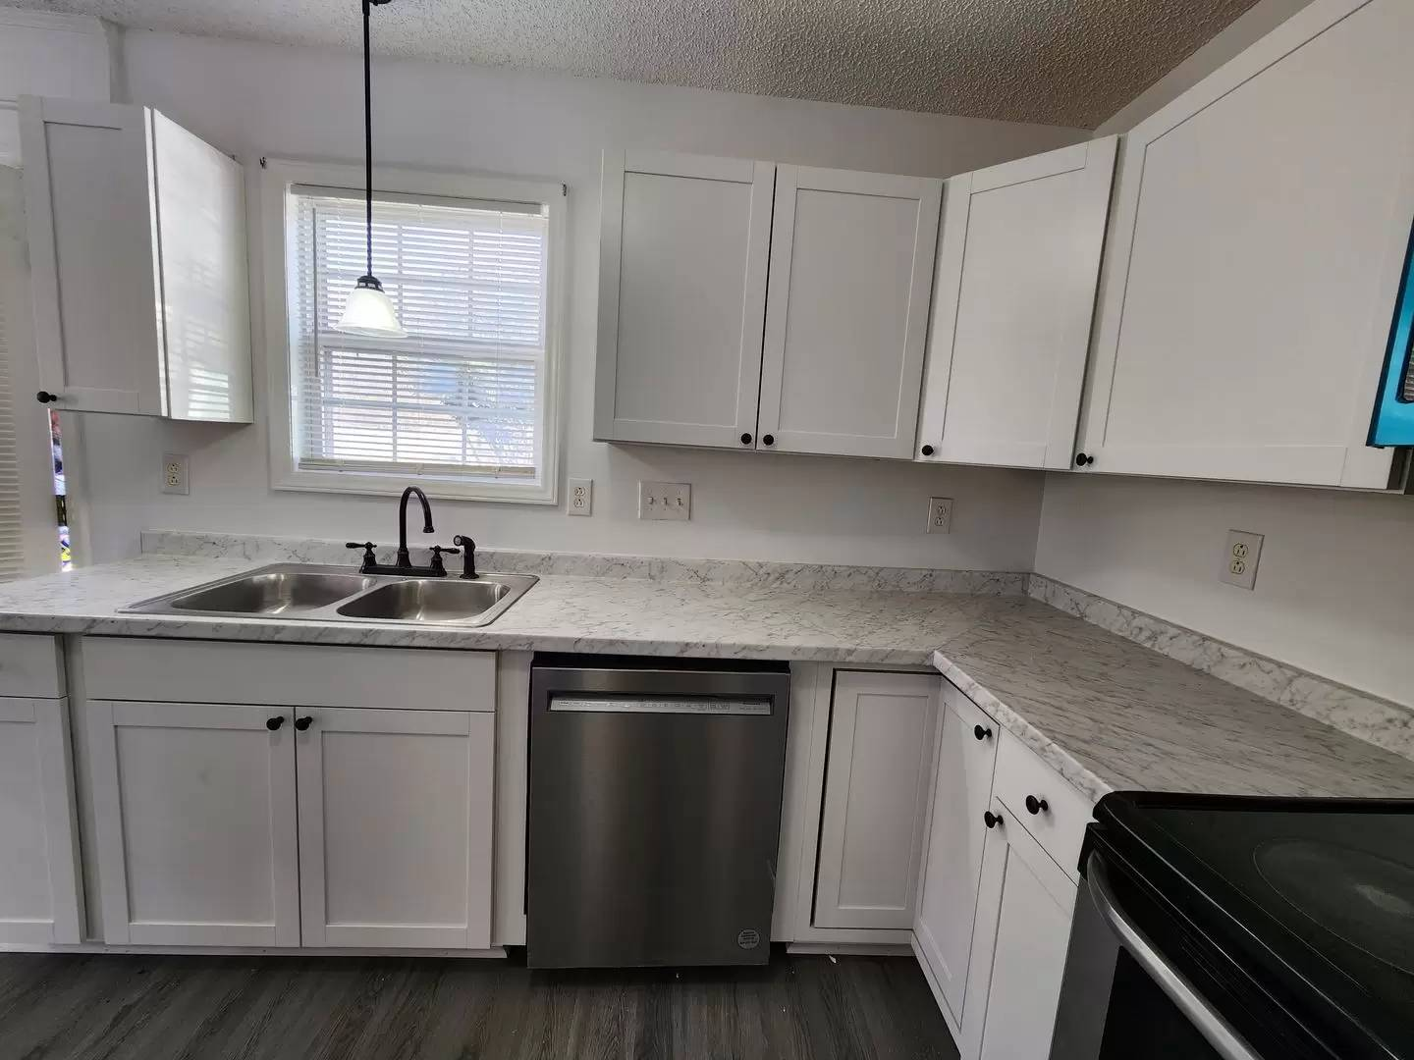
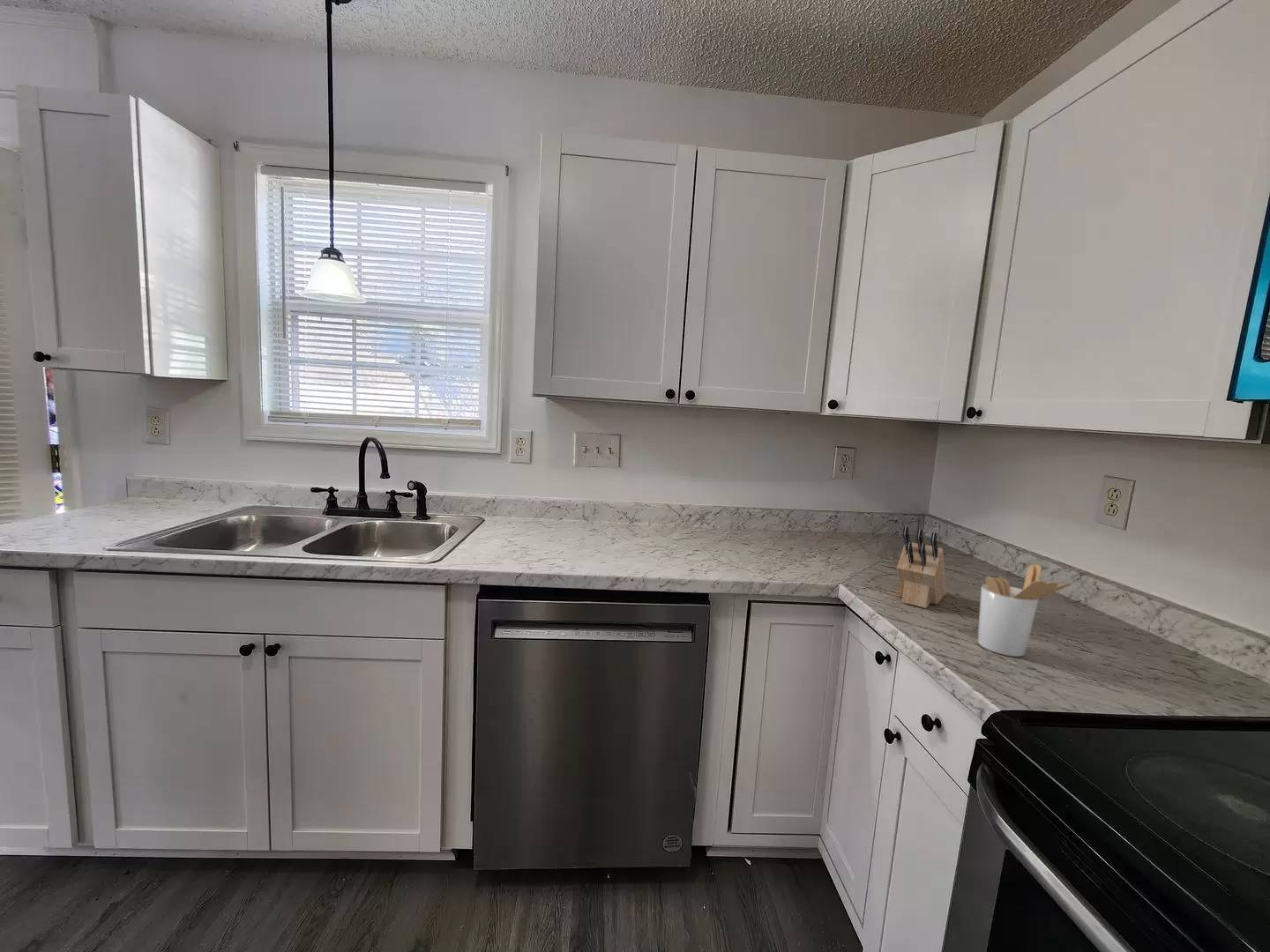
+ utensil holder [976,563,1072,658]
+ knife block [896,525,947,609]
